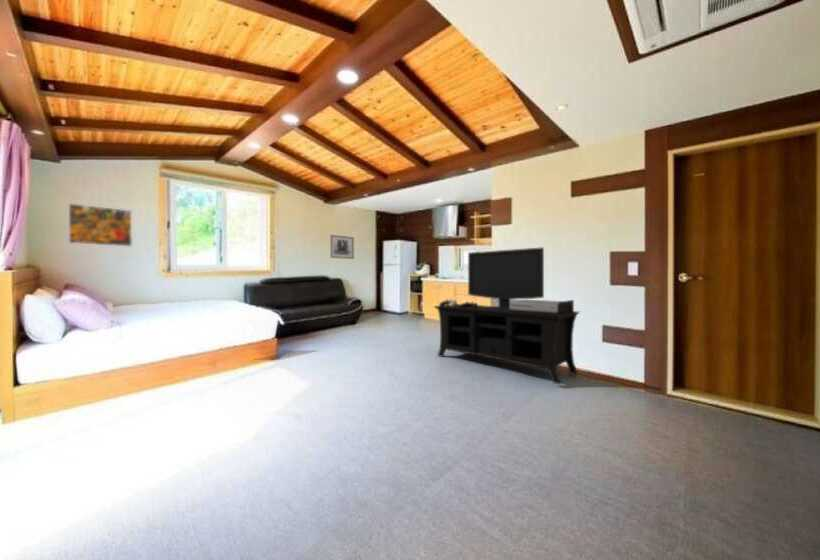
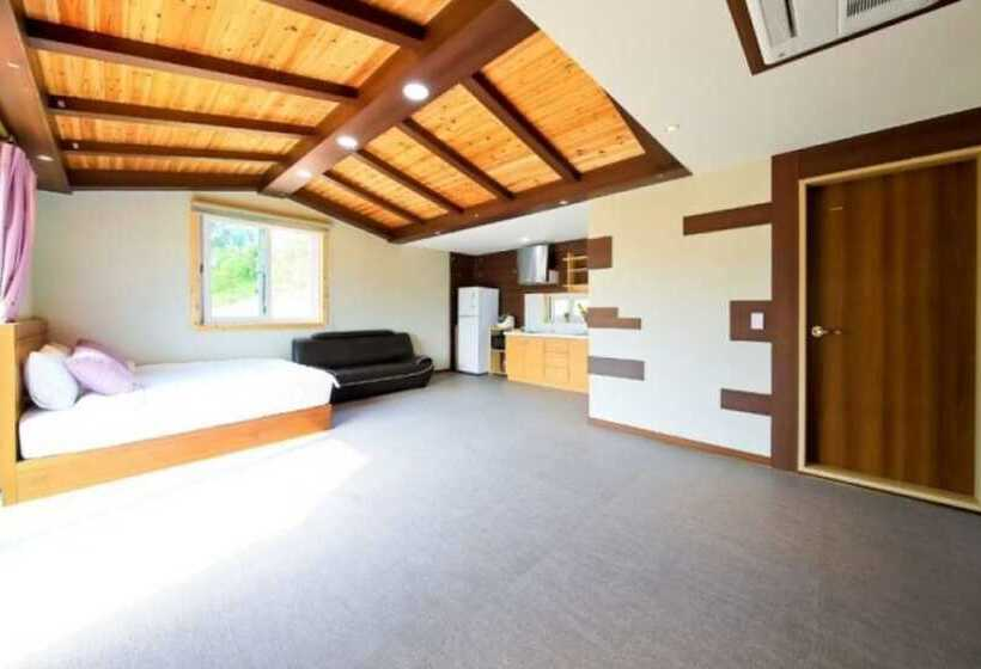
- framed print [68,203,133,247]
- wall art [329,234,355,260]
- media console [432,246,581,386]
